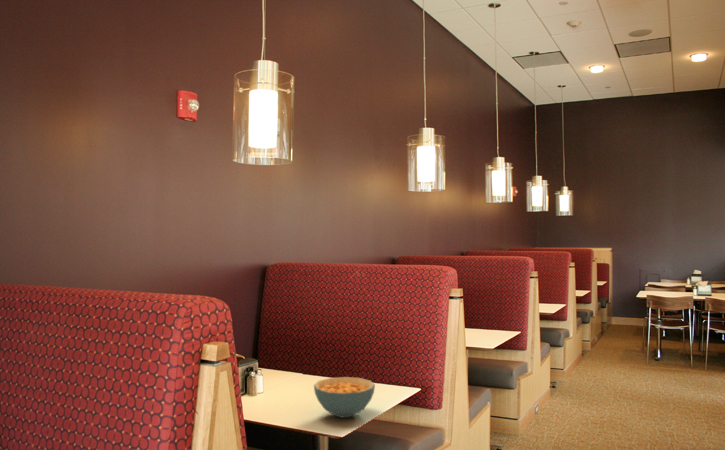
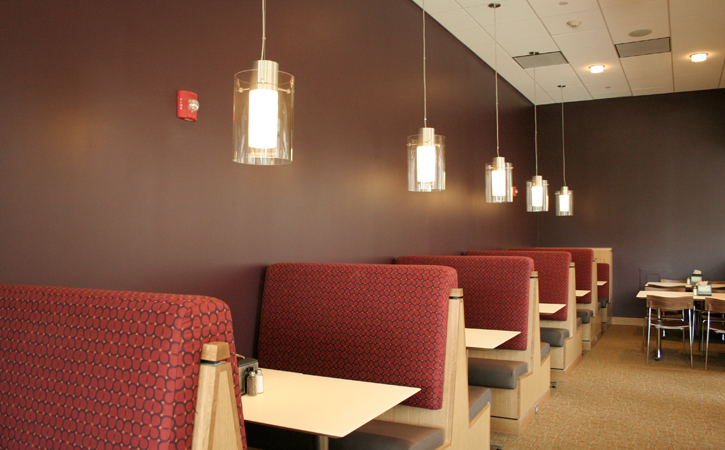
- cereal bowl [313,376,376,419]
